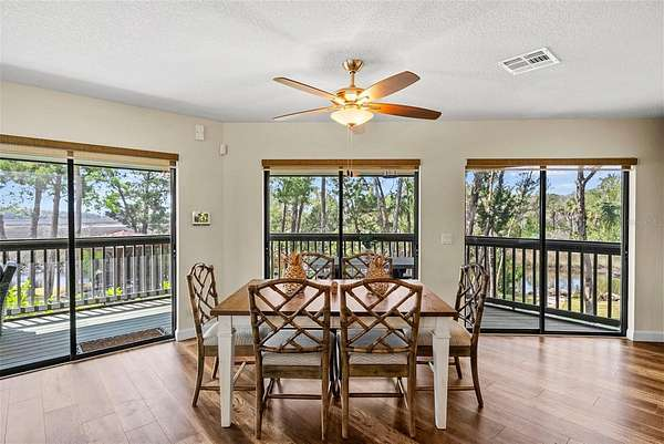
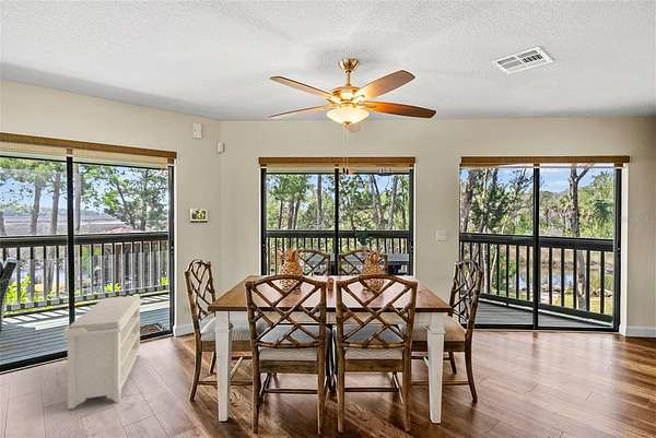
+ bench [62,295,143,410]
